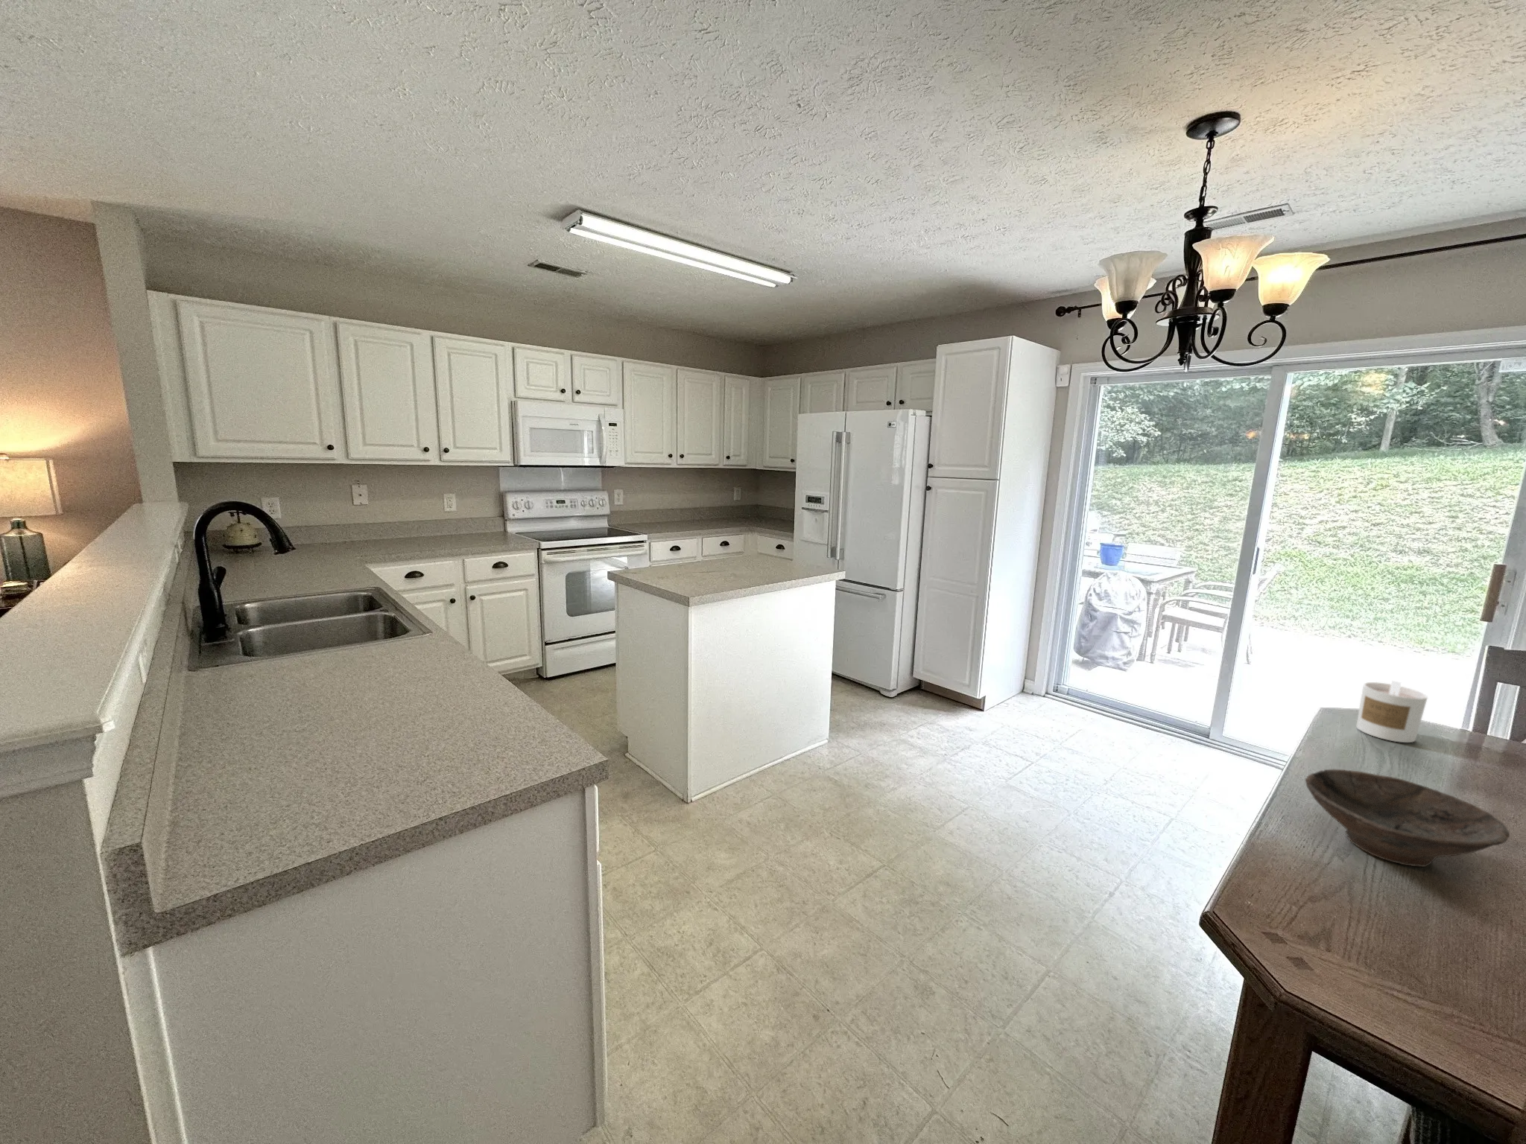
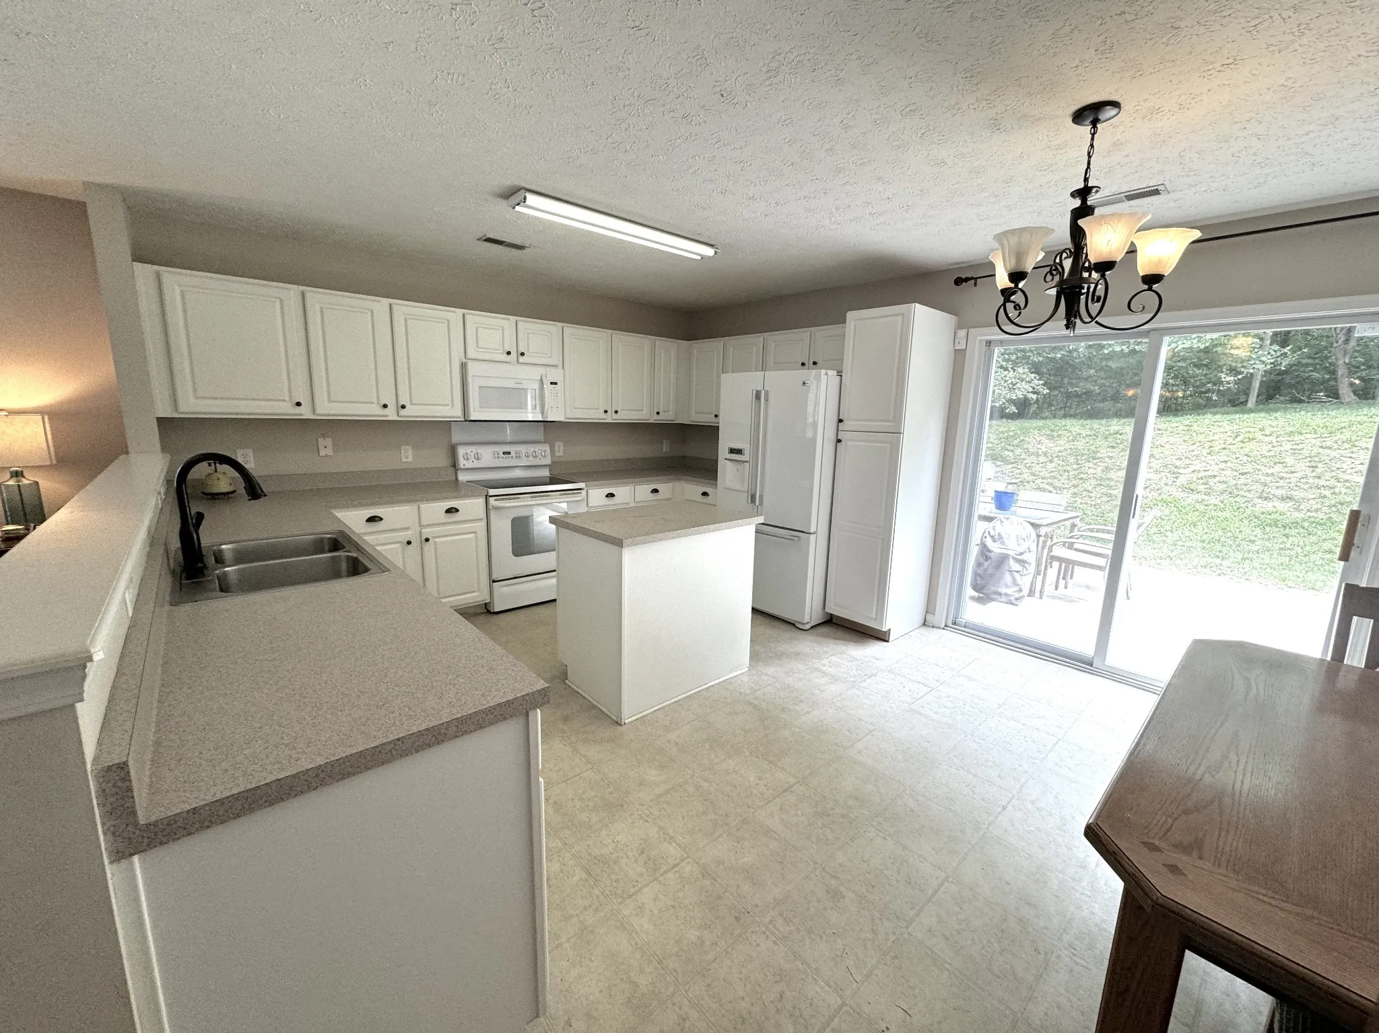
- candle [1355,680,1429,744]
- bowl [1305,769,1510,868]
